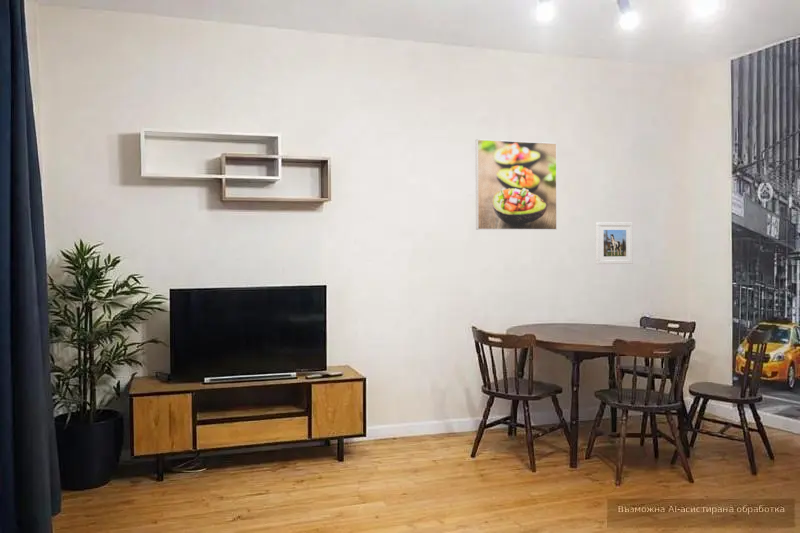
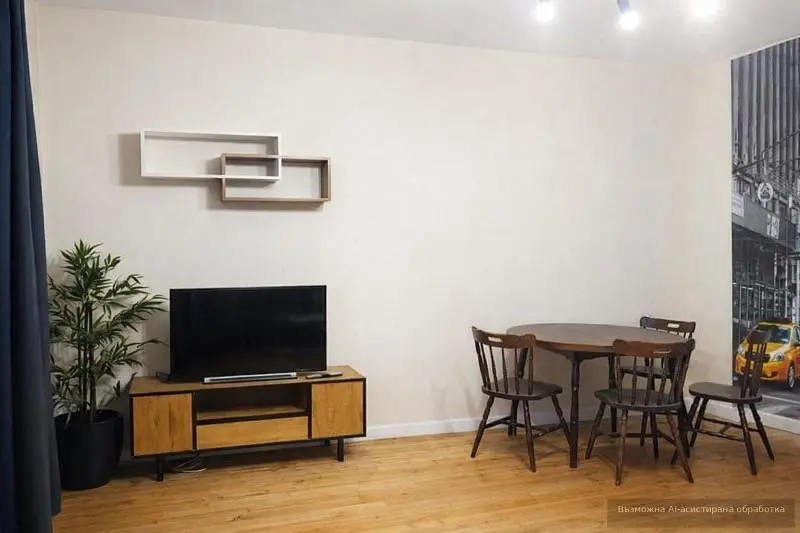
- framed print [595,221,634,265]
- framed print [475,138,558,231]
